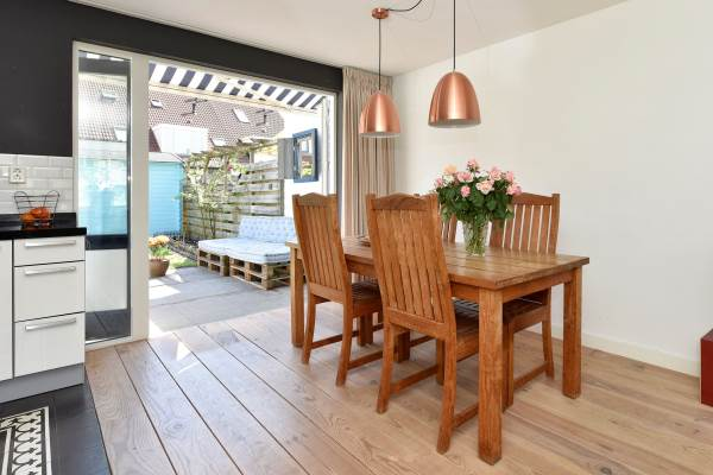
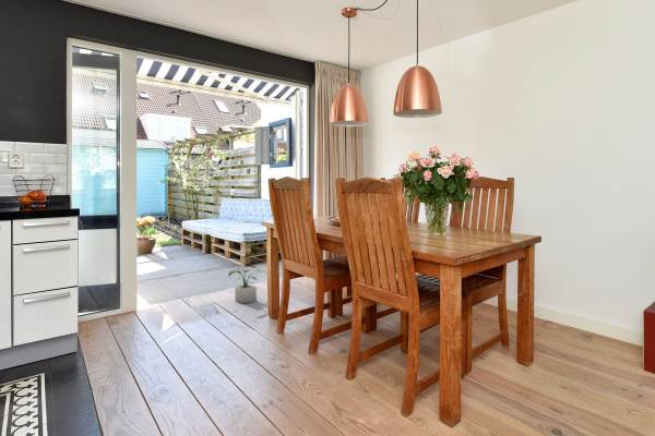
+ potted plant [227,269,265,304]
